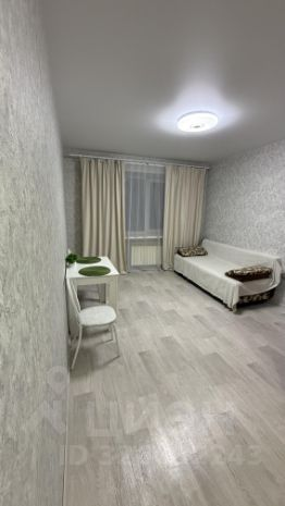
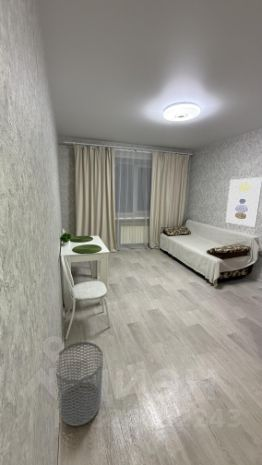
+ wall art [225,176,262,228]
+ waste bin [55,341,104,427]
